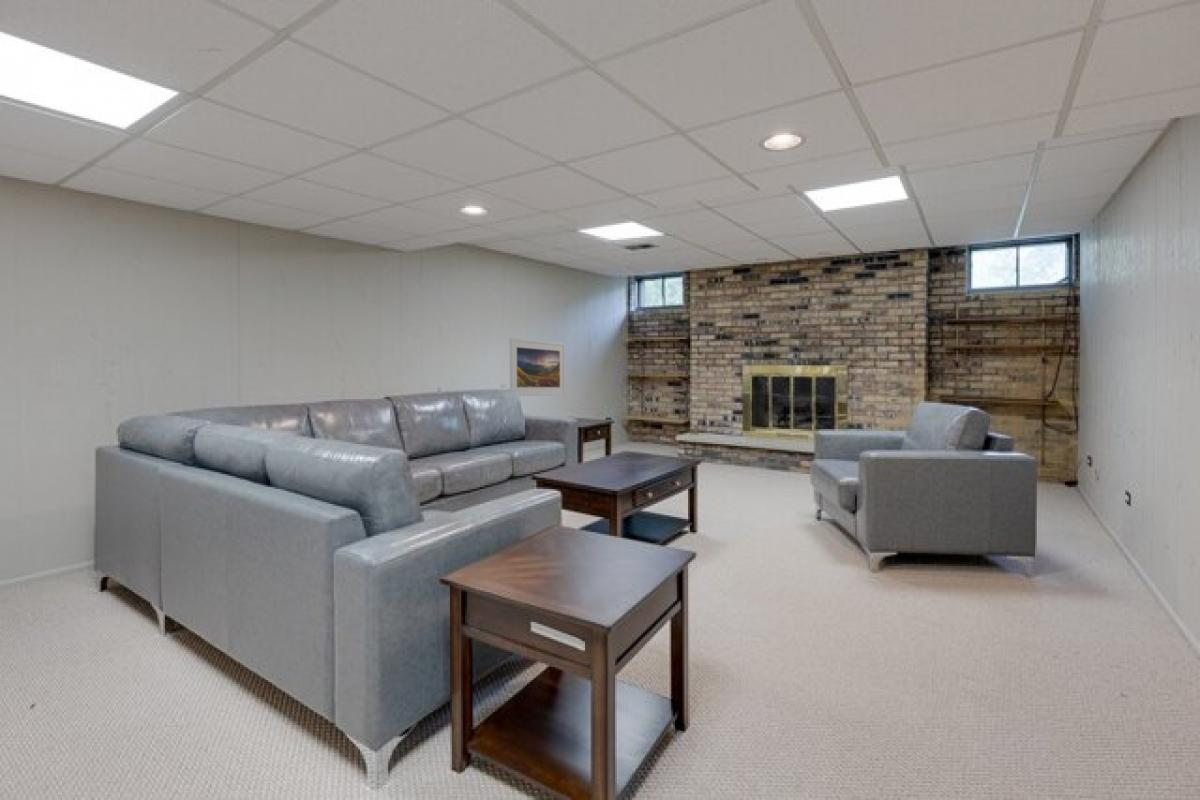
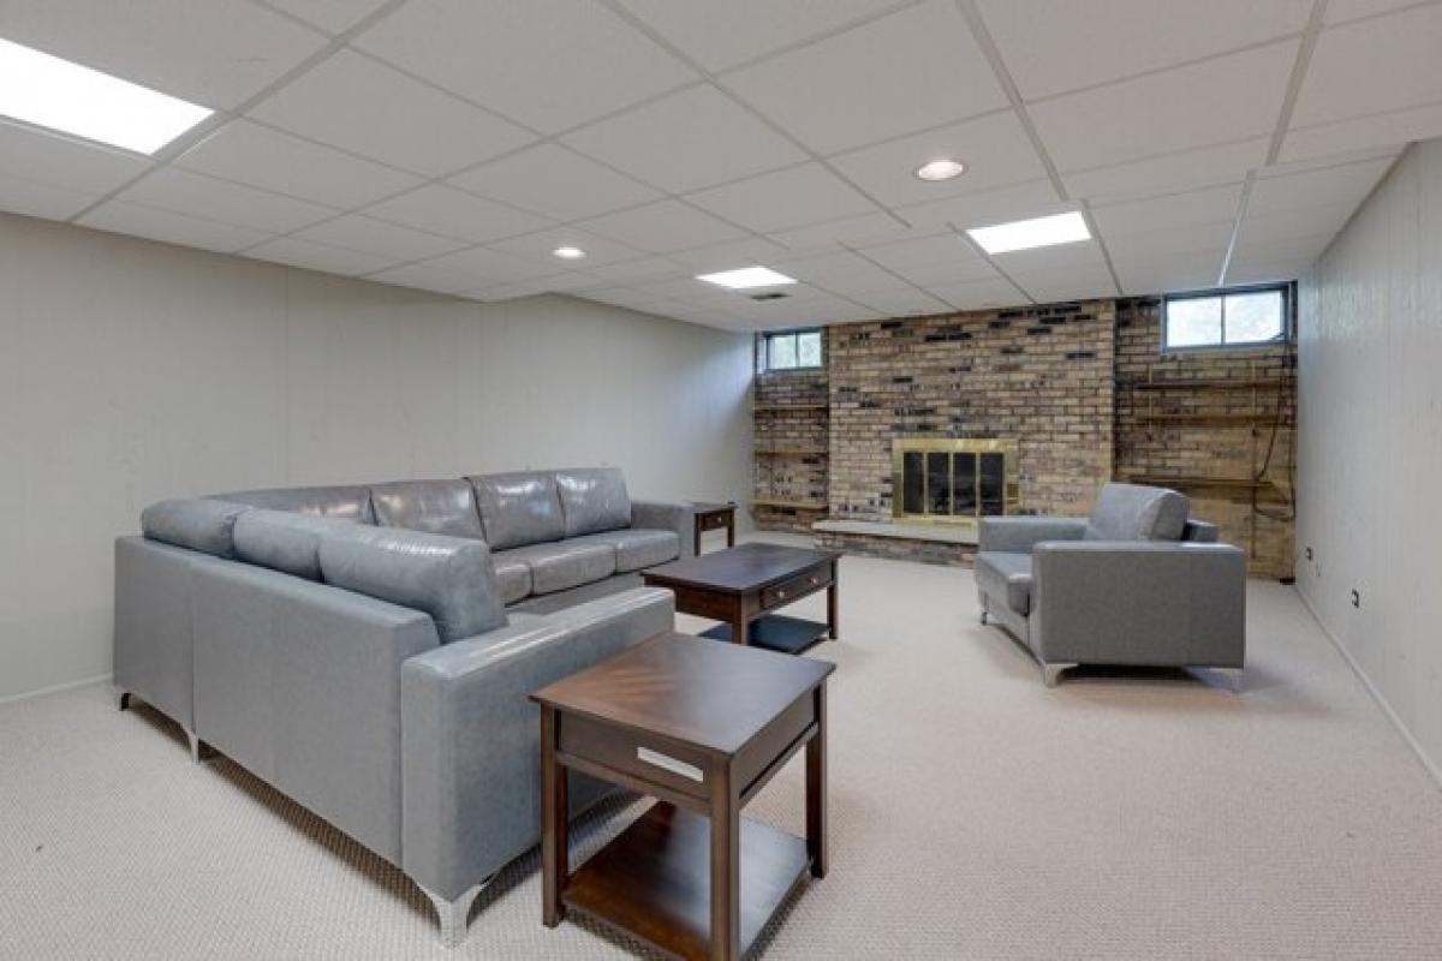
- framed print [509,337,566,397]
